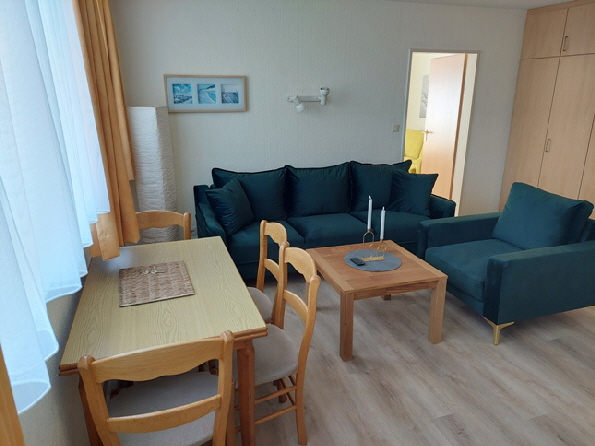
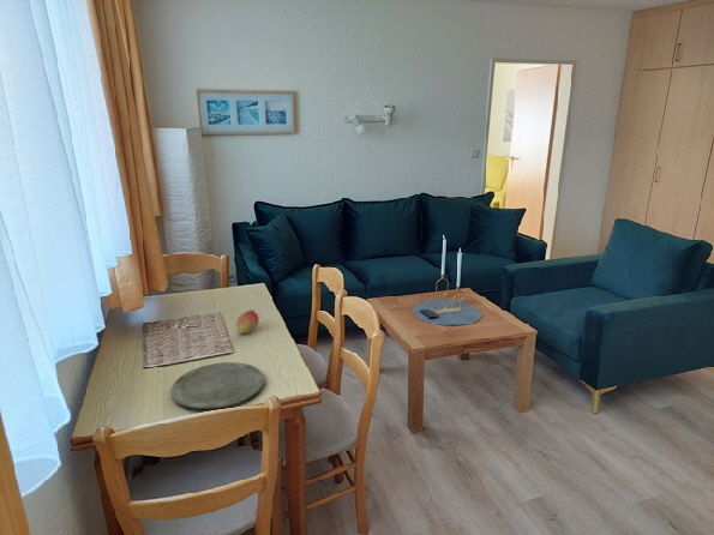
+ fruit [235,309,260,335]
+ plate [170,361,265,410]
